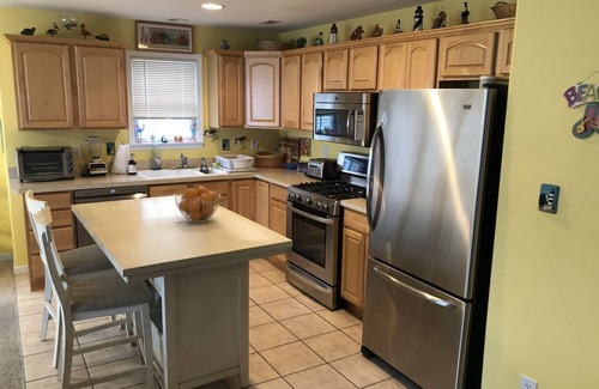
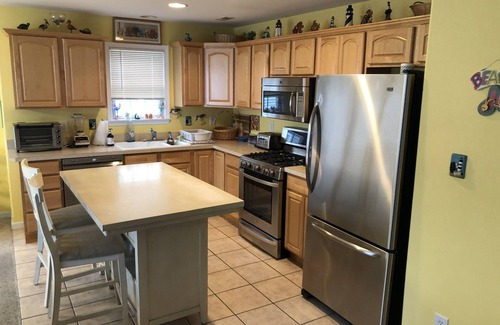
- fruit basket [173,186,223,224]
